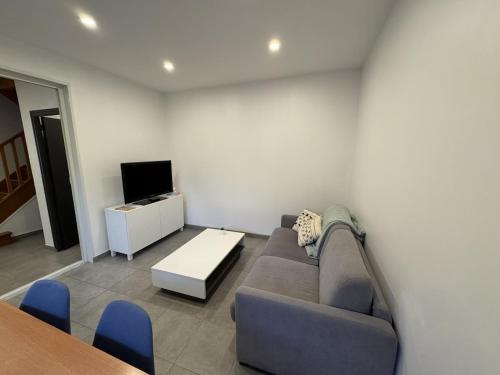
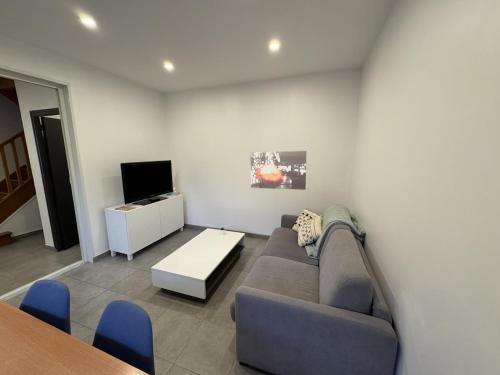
+ wall art [250,150,307,191]
